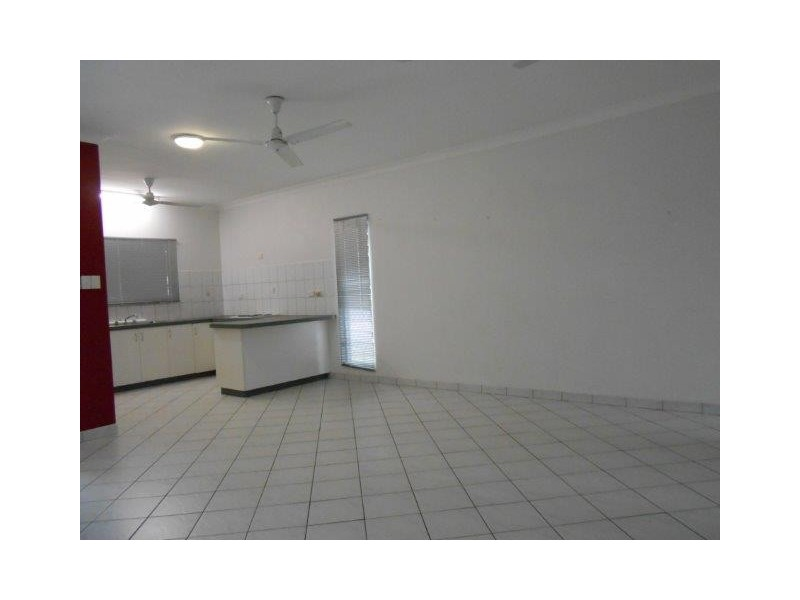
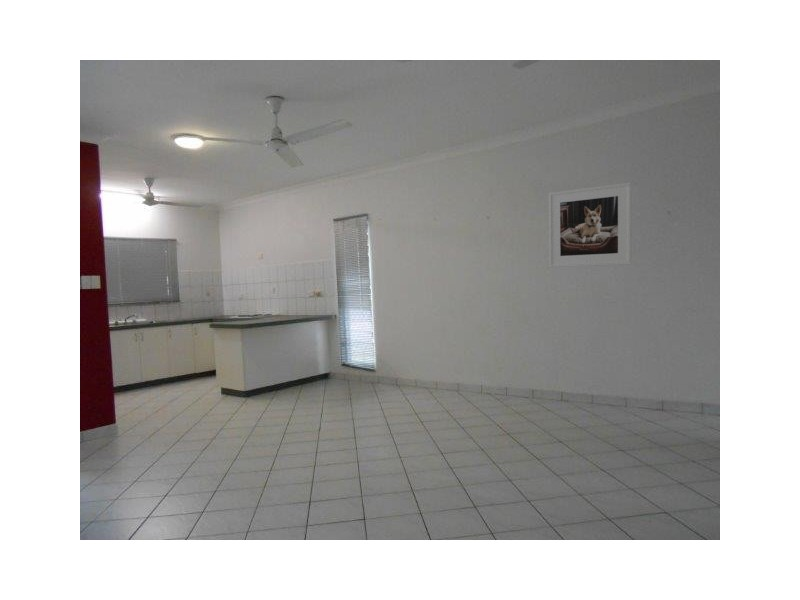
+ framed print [548,182,632,268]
